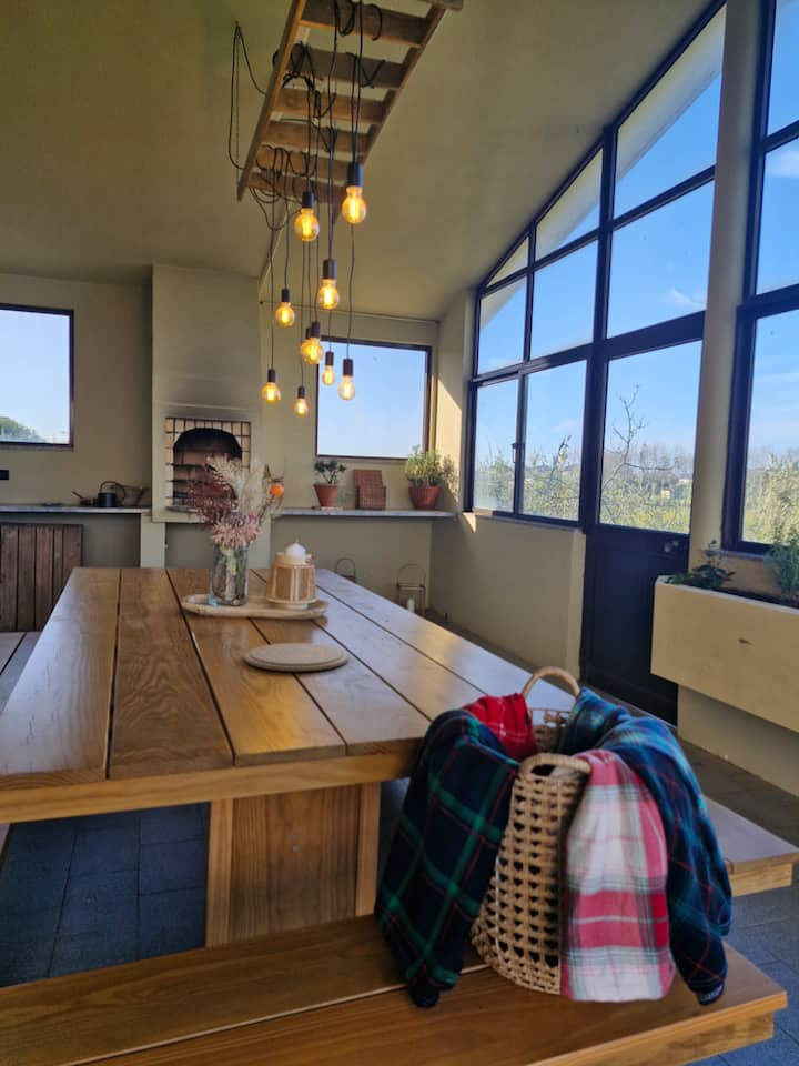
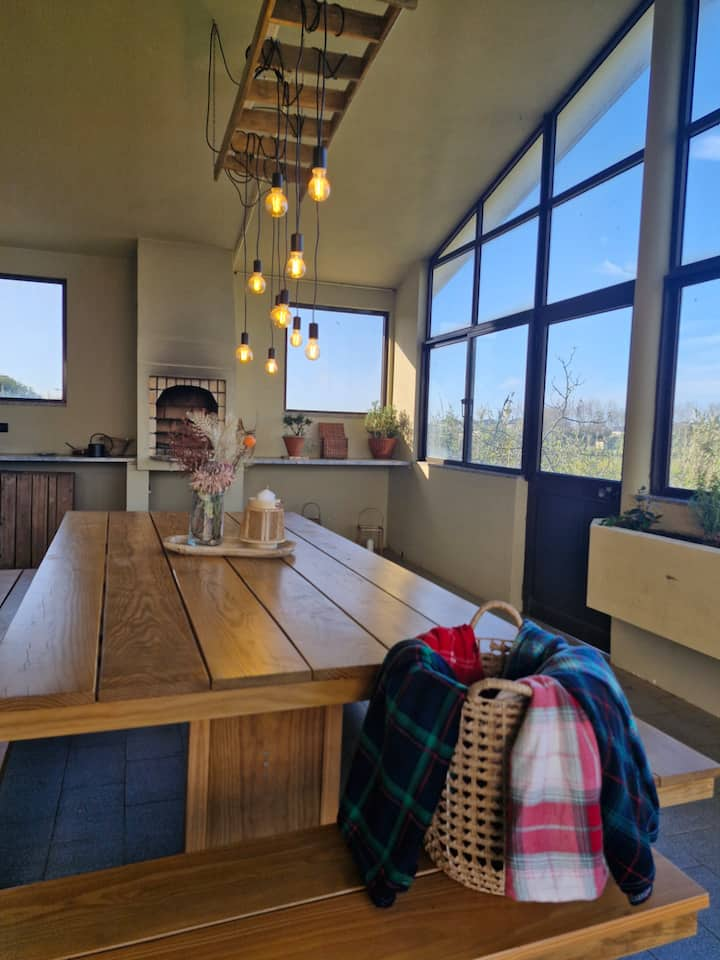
- plate [243,642,350,672]
